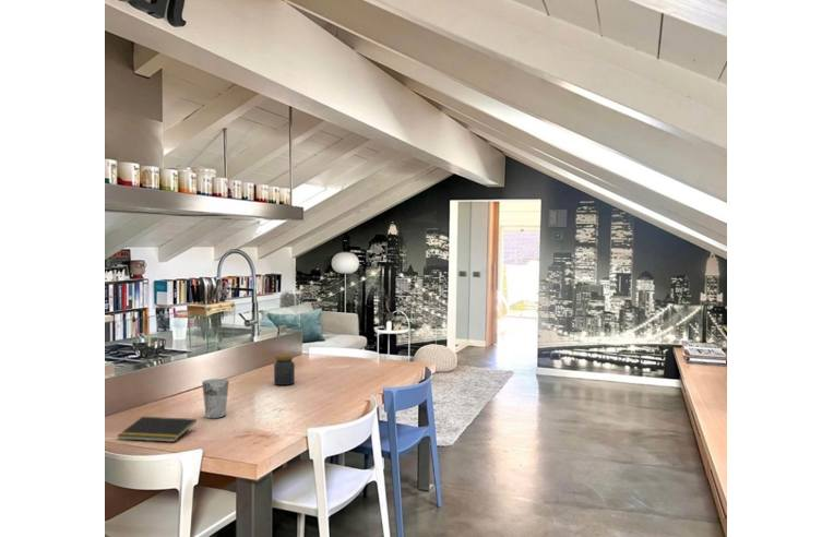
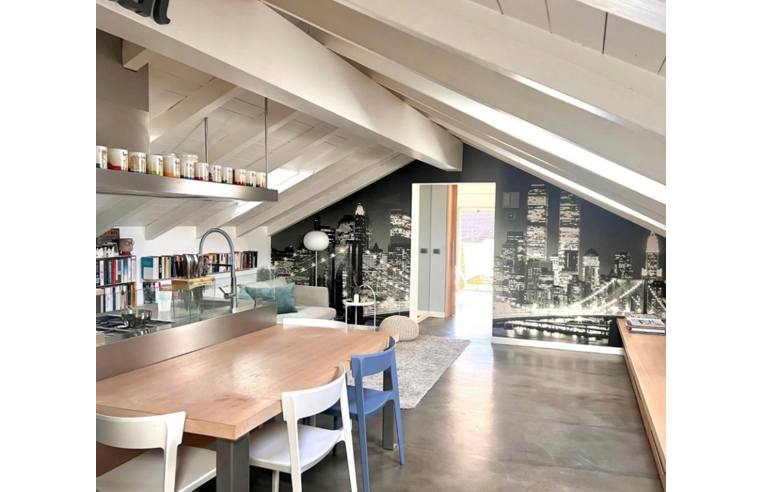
- notepad [116,416,198,443]
- jar [273,354,296,386]
- cup [201,378,230,419]
